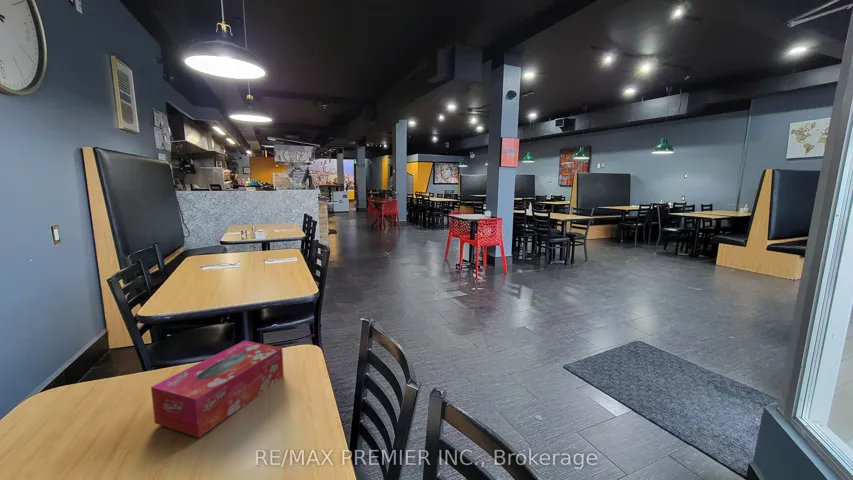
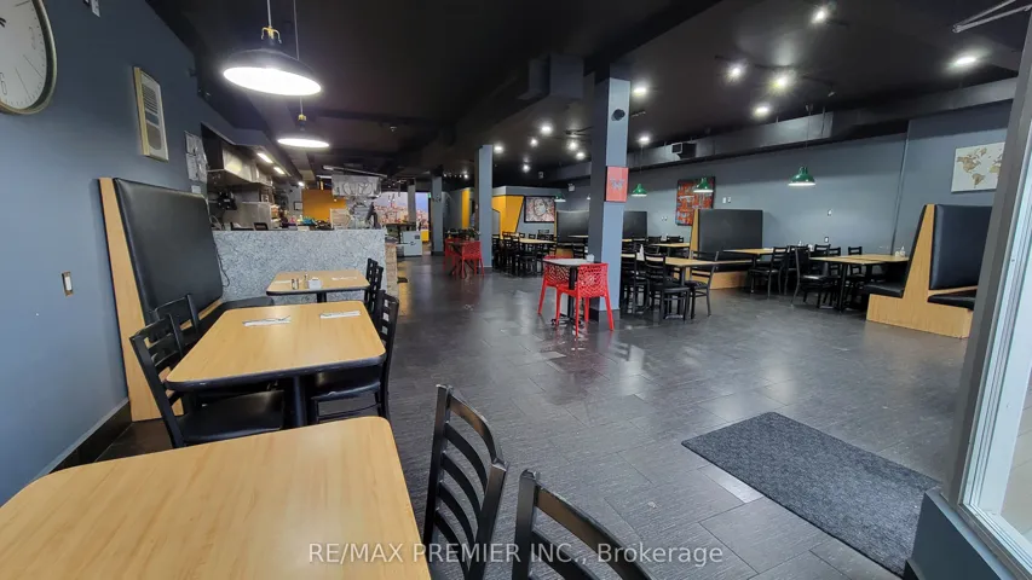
- tissue box [150,340,285,438]
